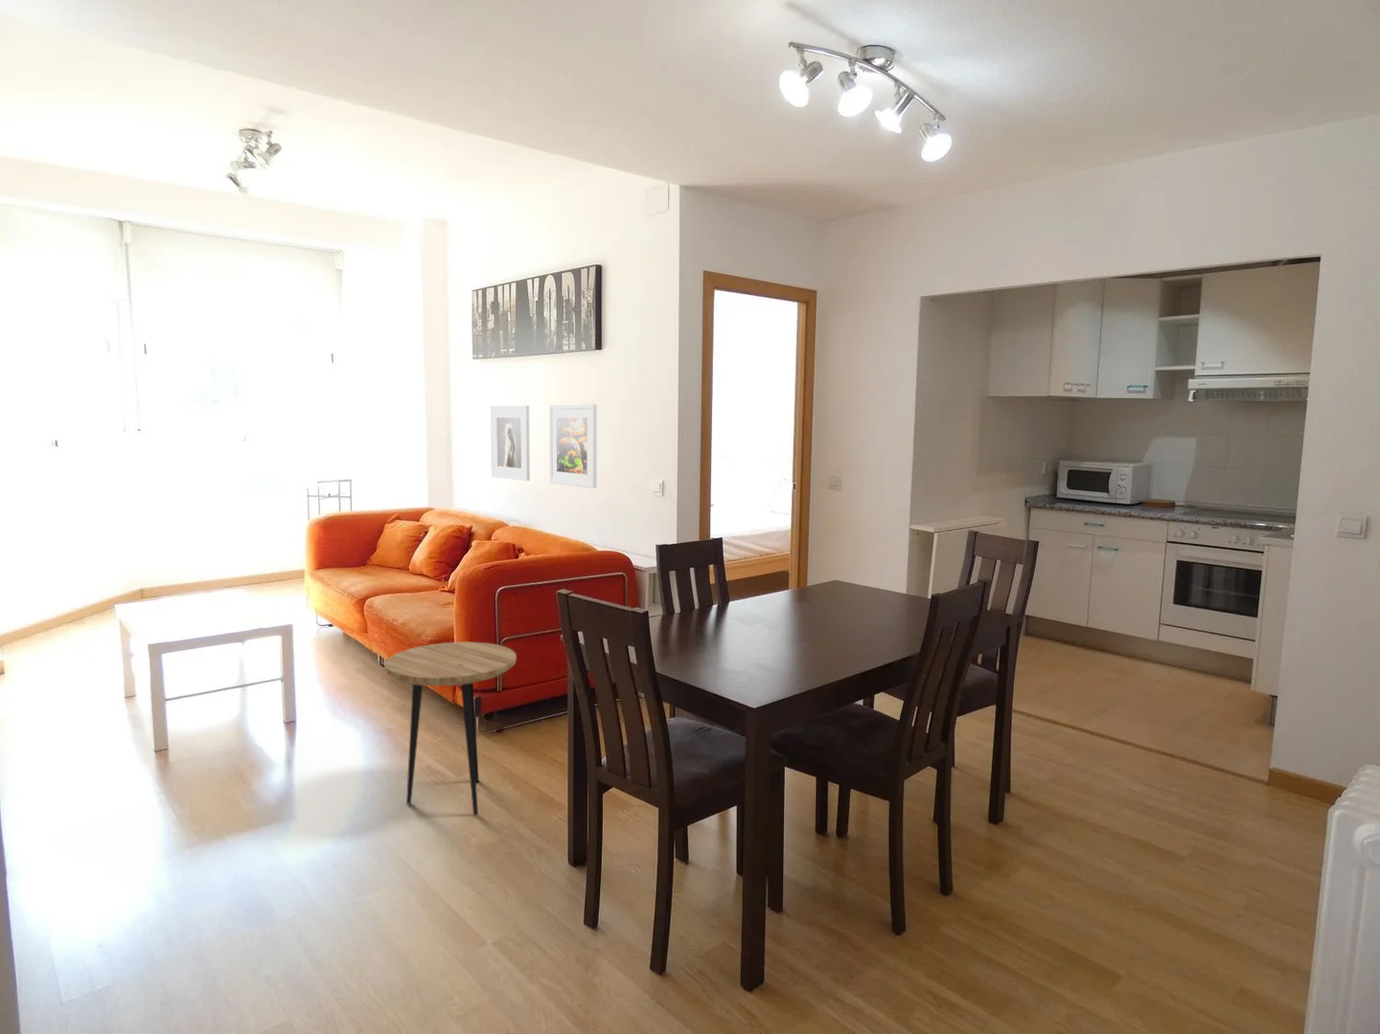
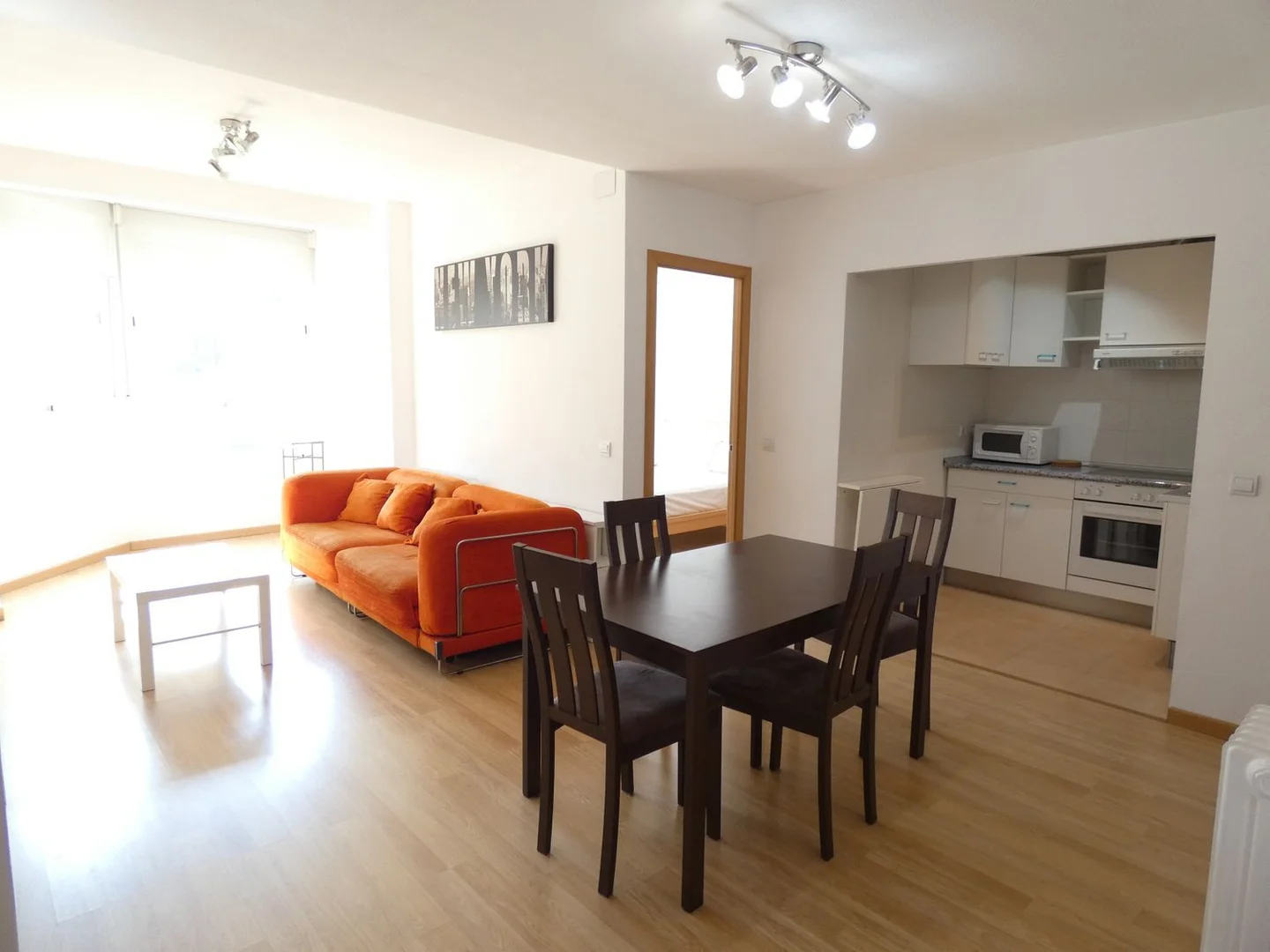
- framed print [490,404,531,481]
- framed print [548,403,598,489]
- side table [385,641,517,817]
